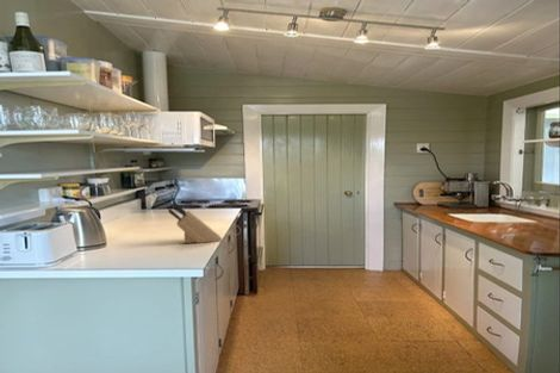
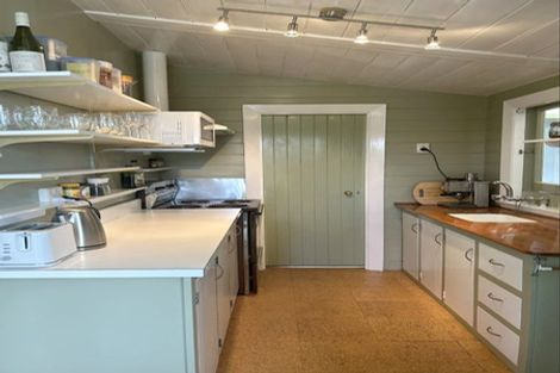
- knife block [167,200,224,244]
